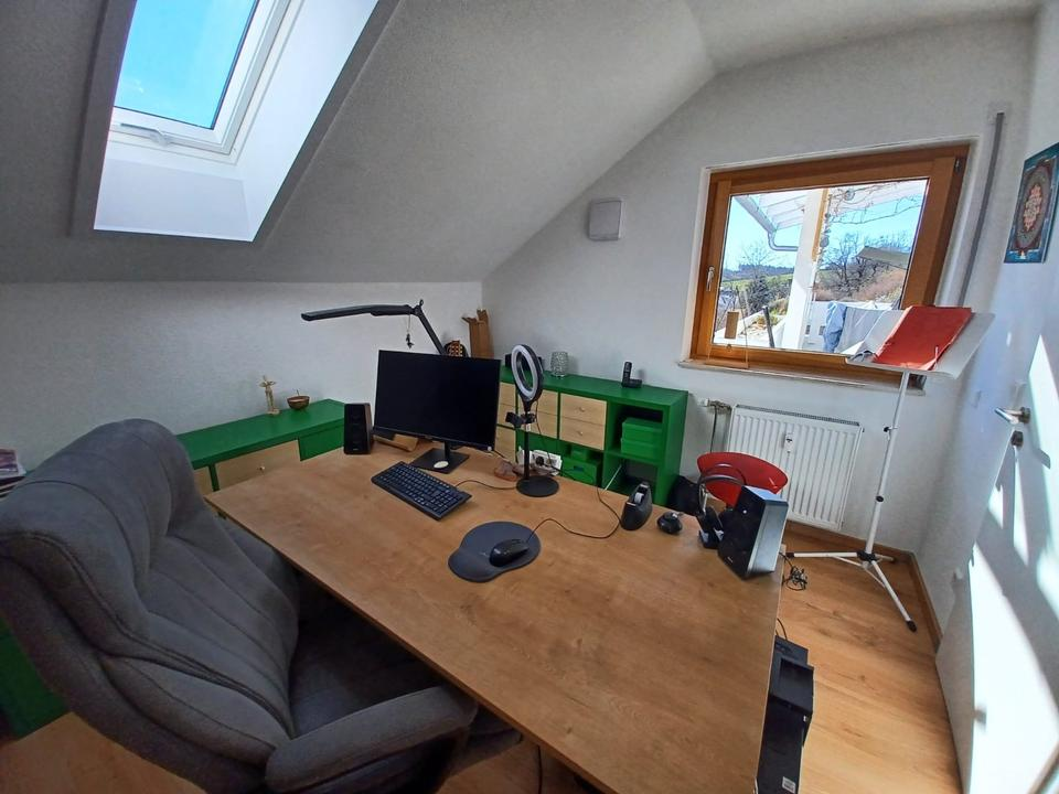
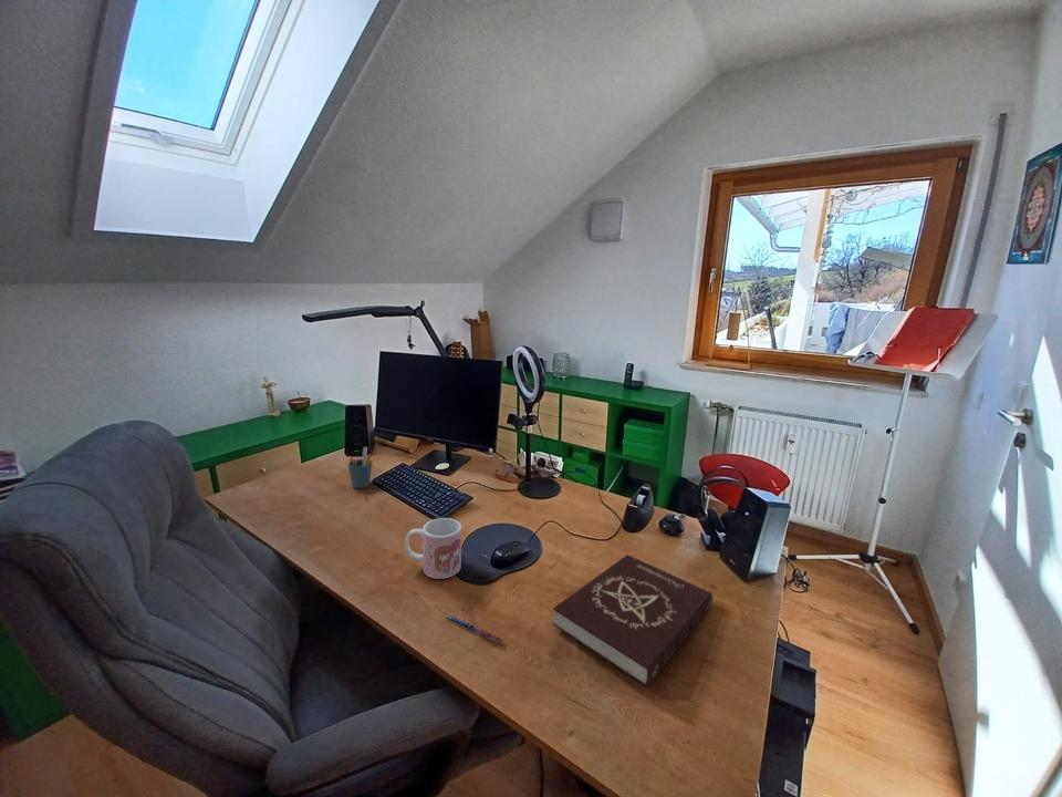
+ pen [446,614,502,644]
+ mug [404,517,462,580]
+ pen holder [346,446,374,489]
+ book [551,553,714,689]
